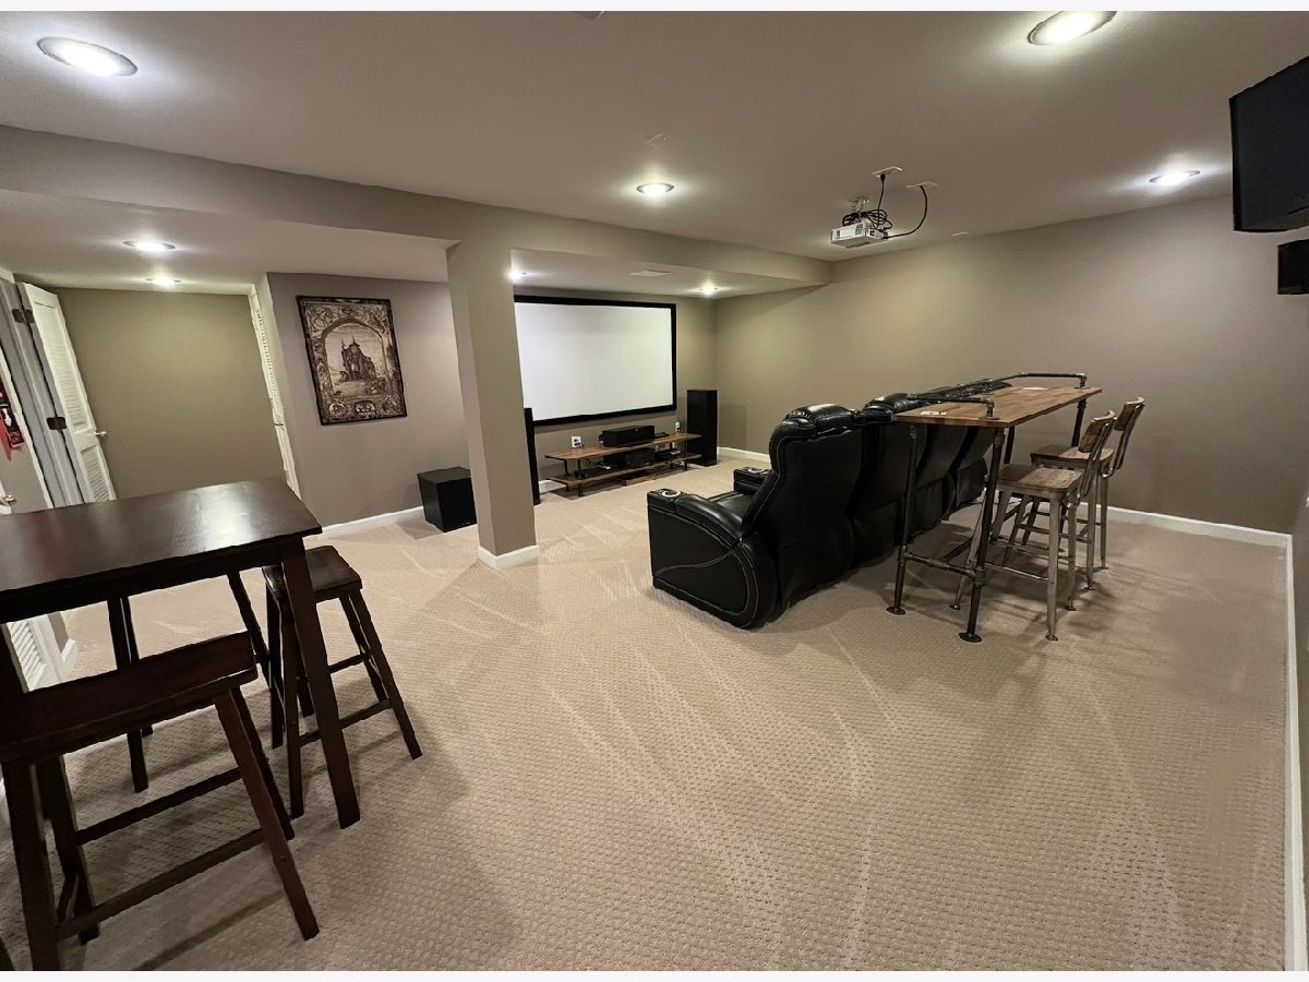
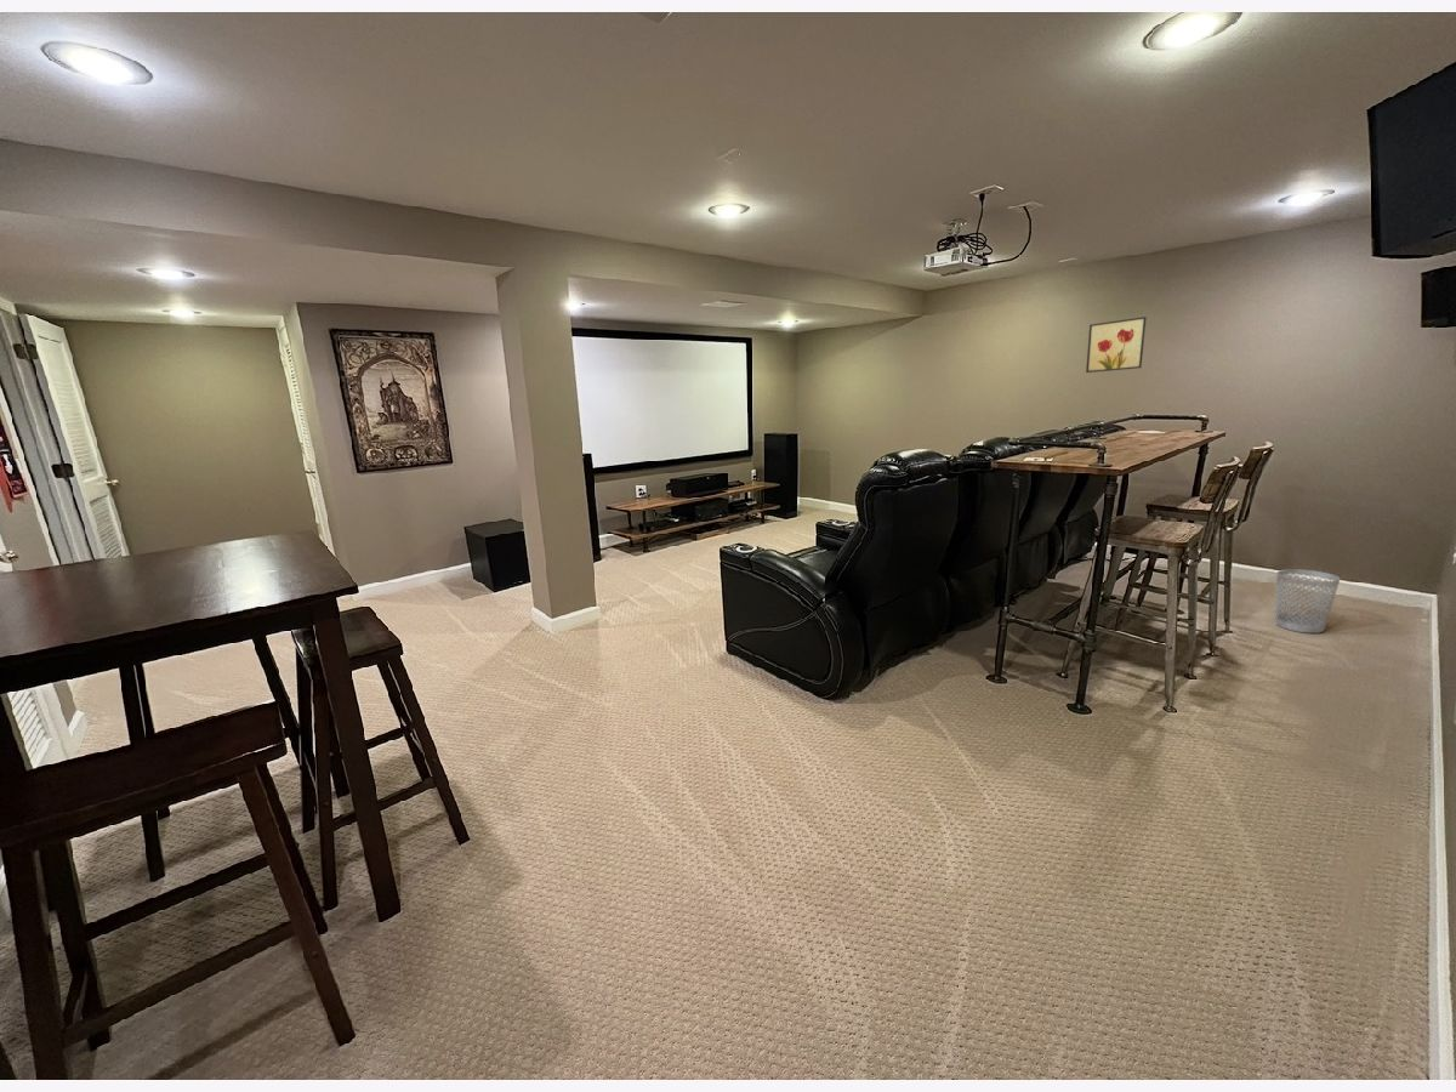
+ wall art [1085,315,1148,374]
+ wastebasket [1274,568,1342,635]
